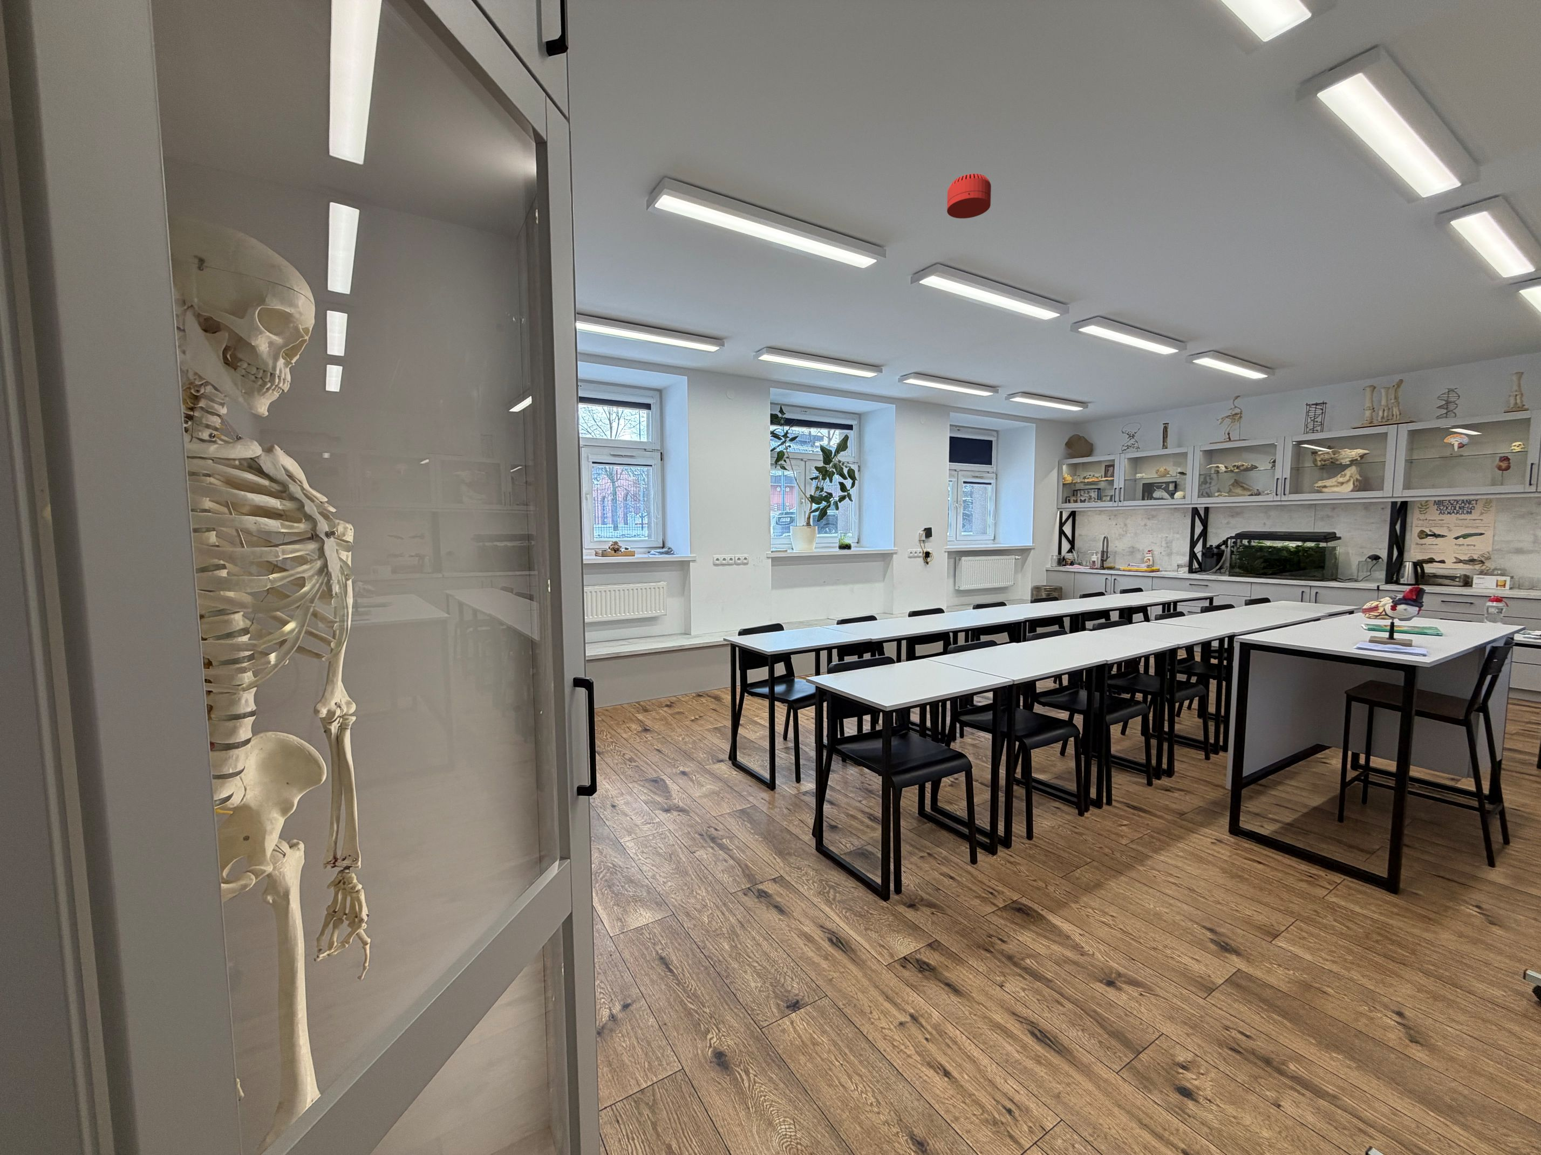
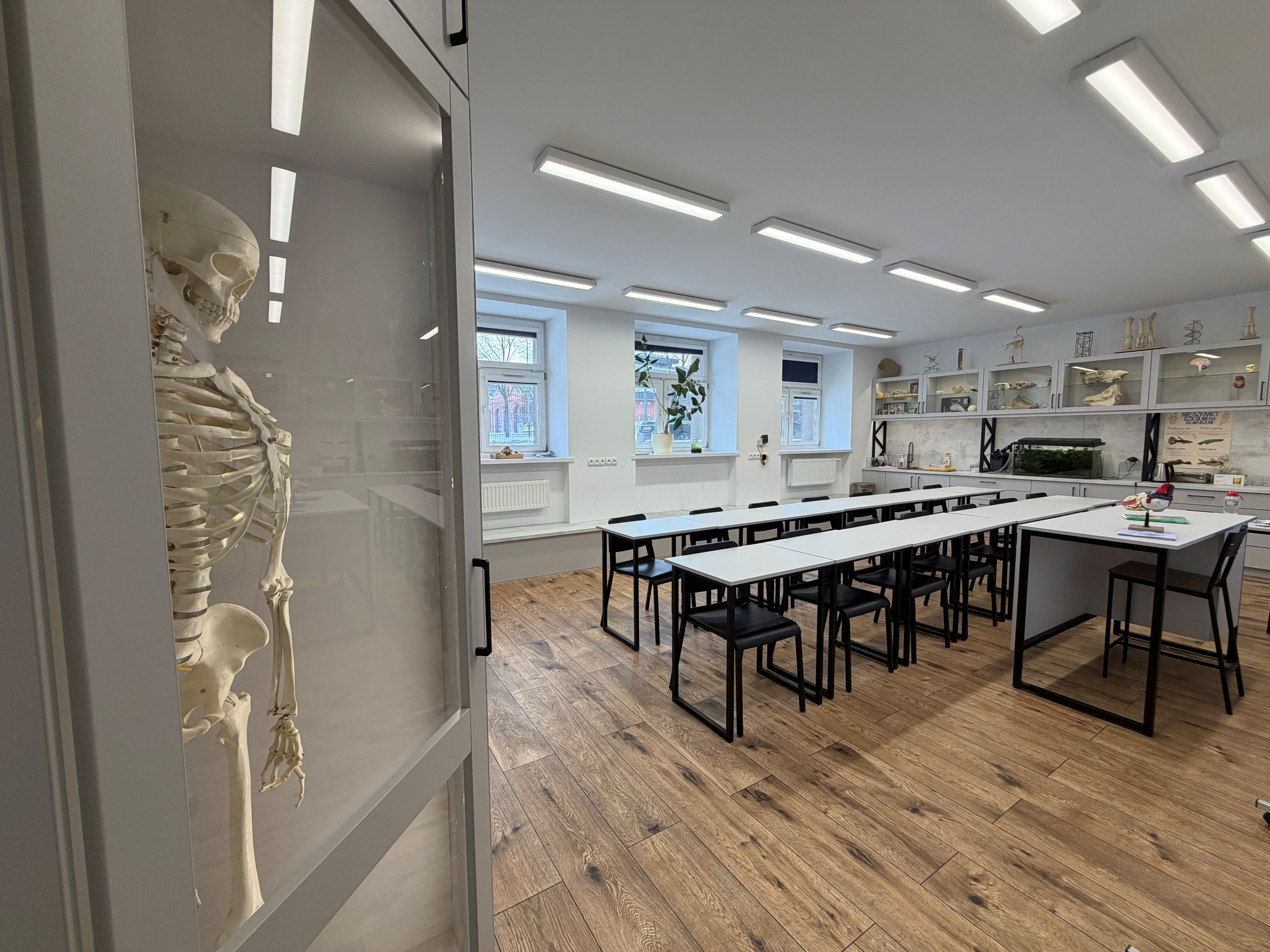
- smoke detector [946,173,991,218]
